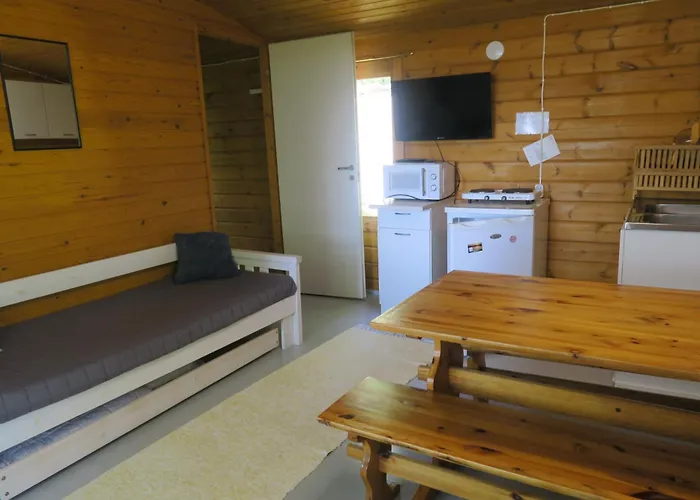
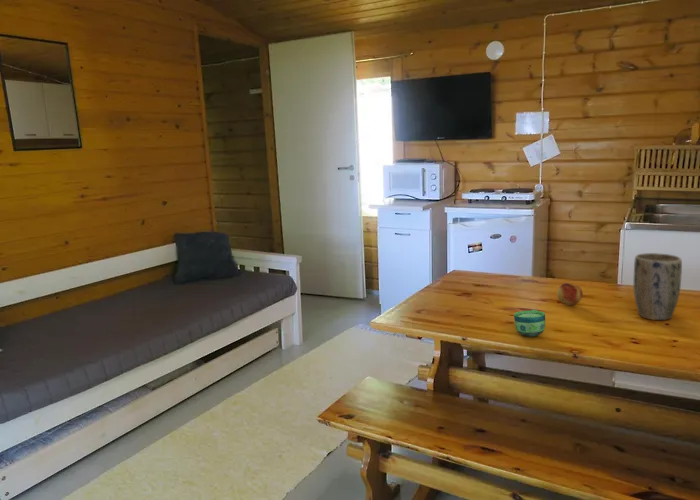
+ fruit [556,282,584,306]
+ plant pot [633,252,683,321]
+ cup [513,309,546,337]
